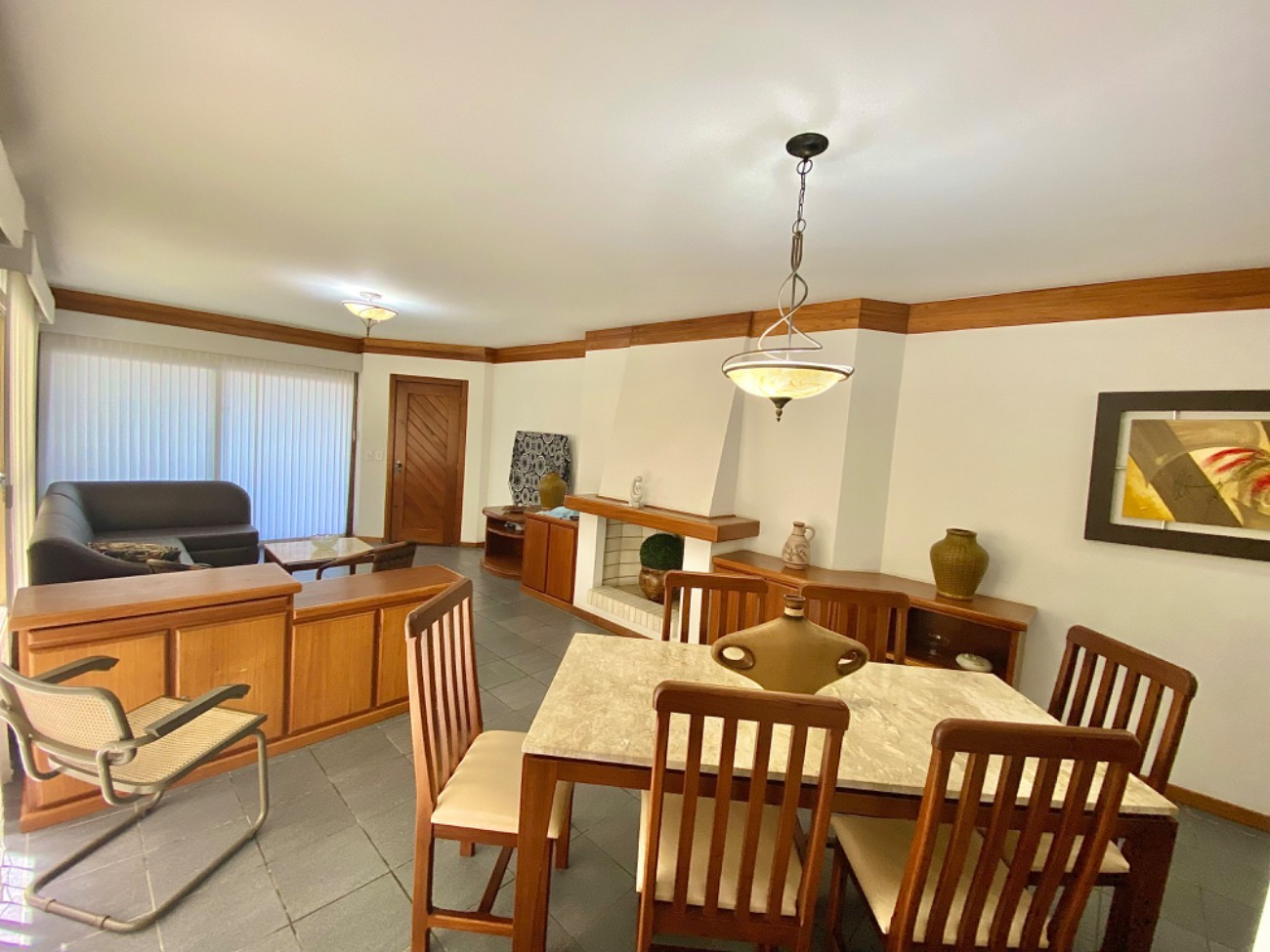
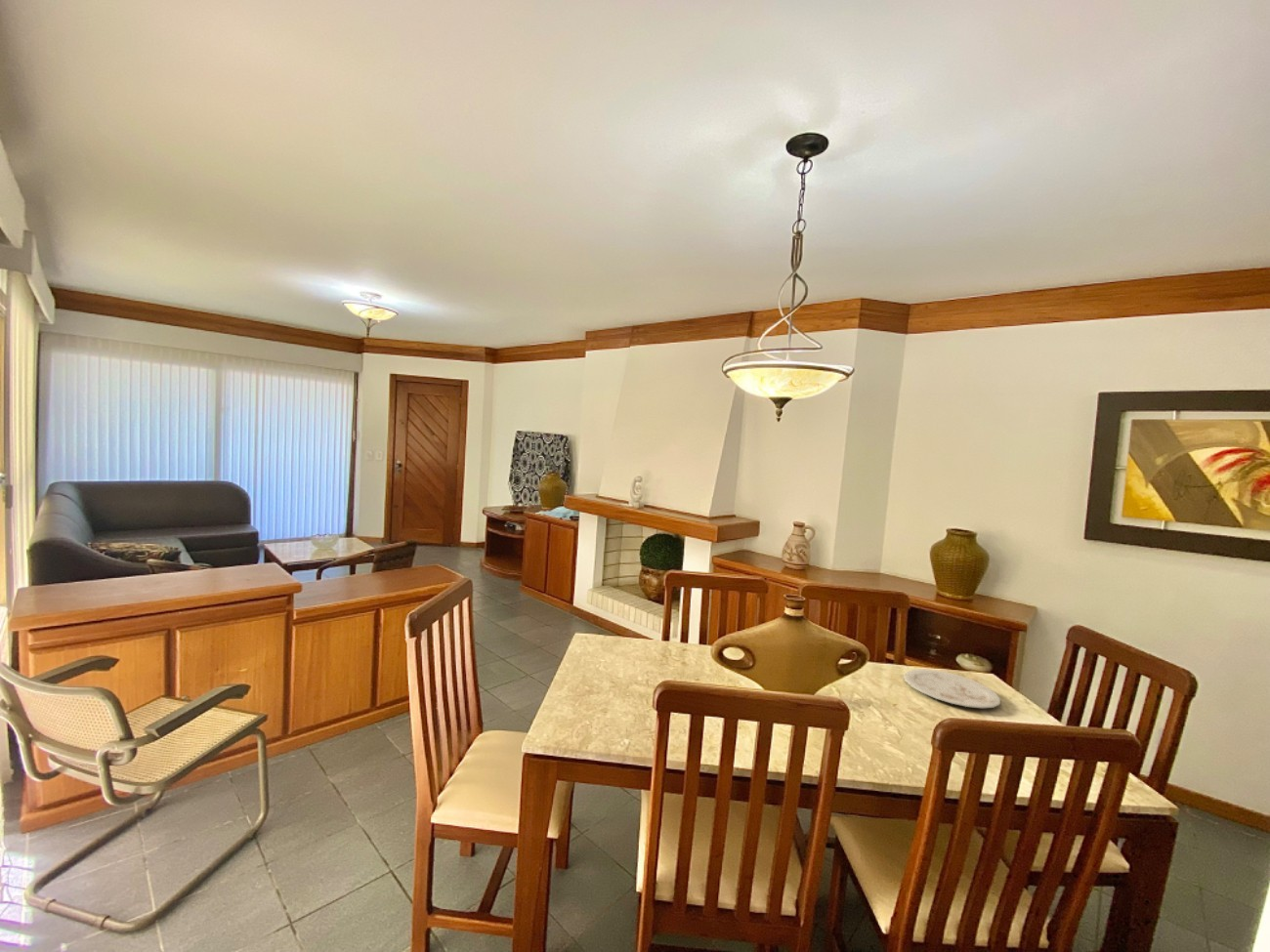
+ plate [903,668,1001,709]
